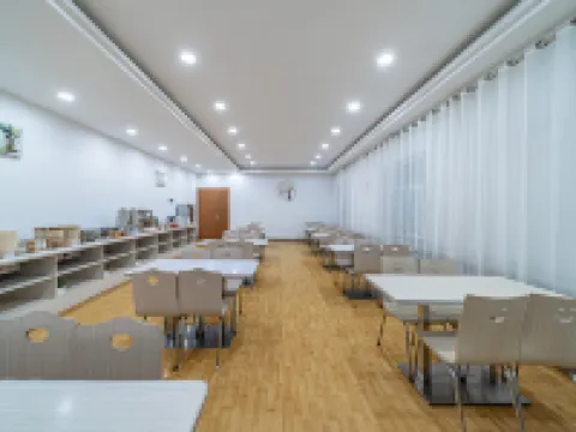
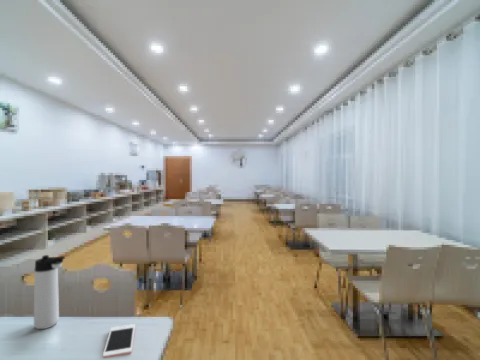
+ cell phone [102,323,136,359]
+ thermos bottle [33,254,66,330]
